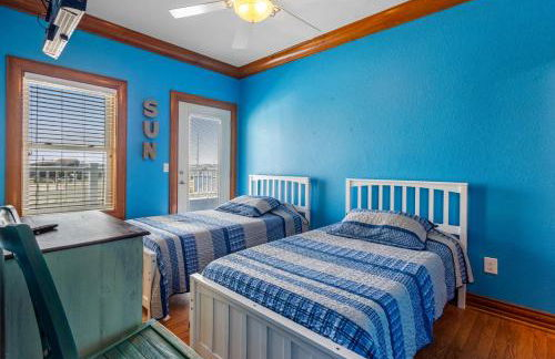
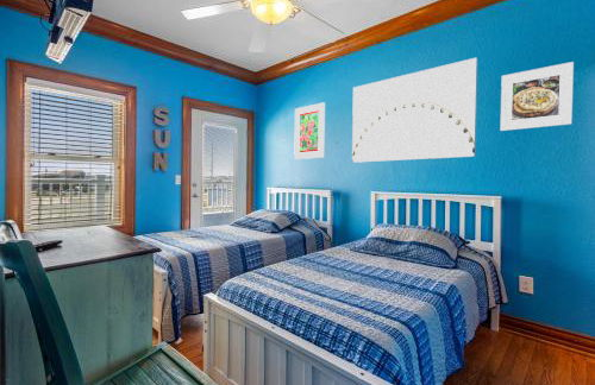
+ wall art [351,57,478,164]
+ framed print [293,101,326,160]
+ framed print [500,61,575,132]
